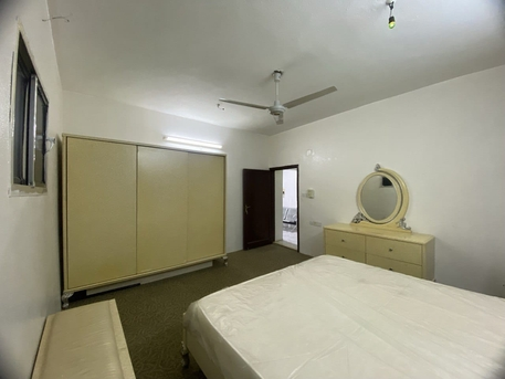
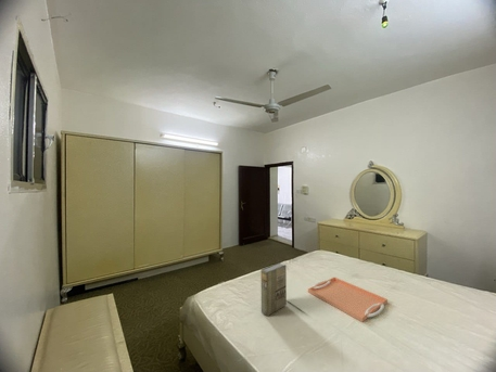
+ book [260,261,288,317]
+ serving tray [307,277,389,323]
